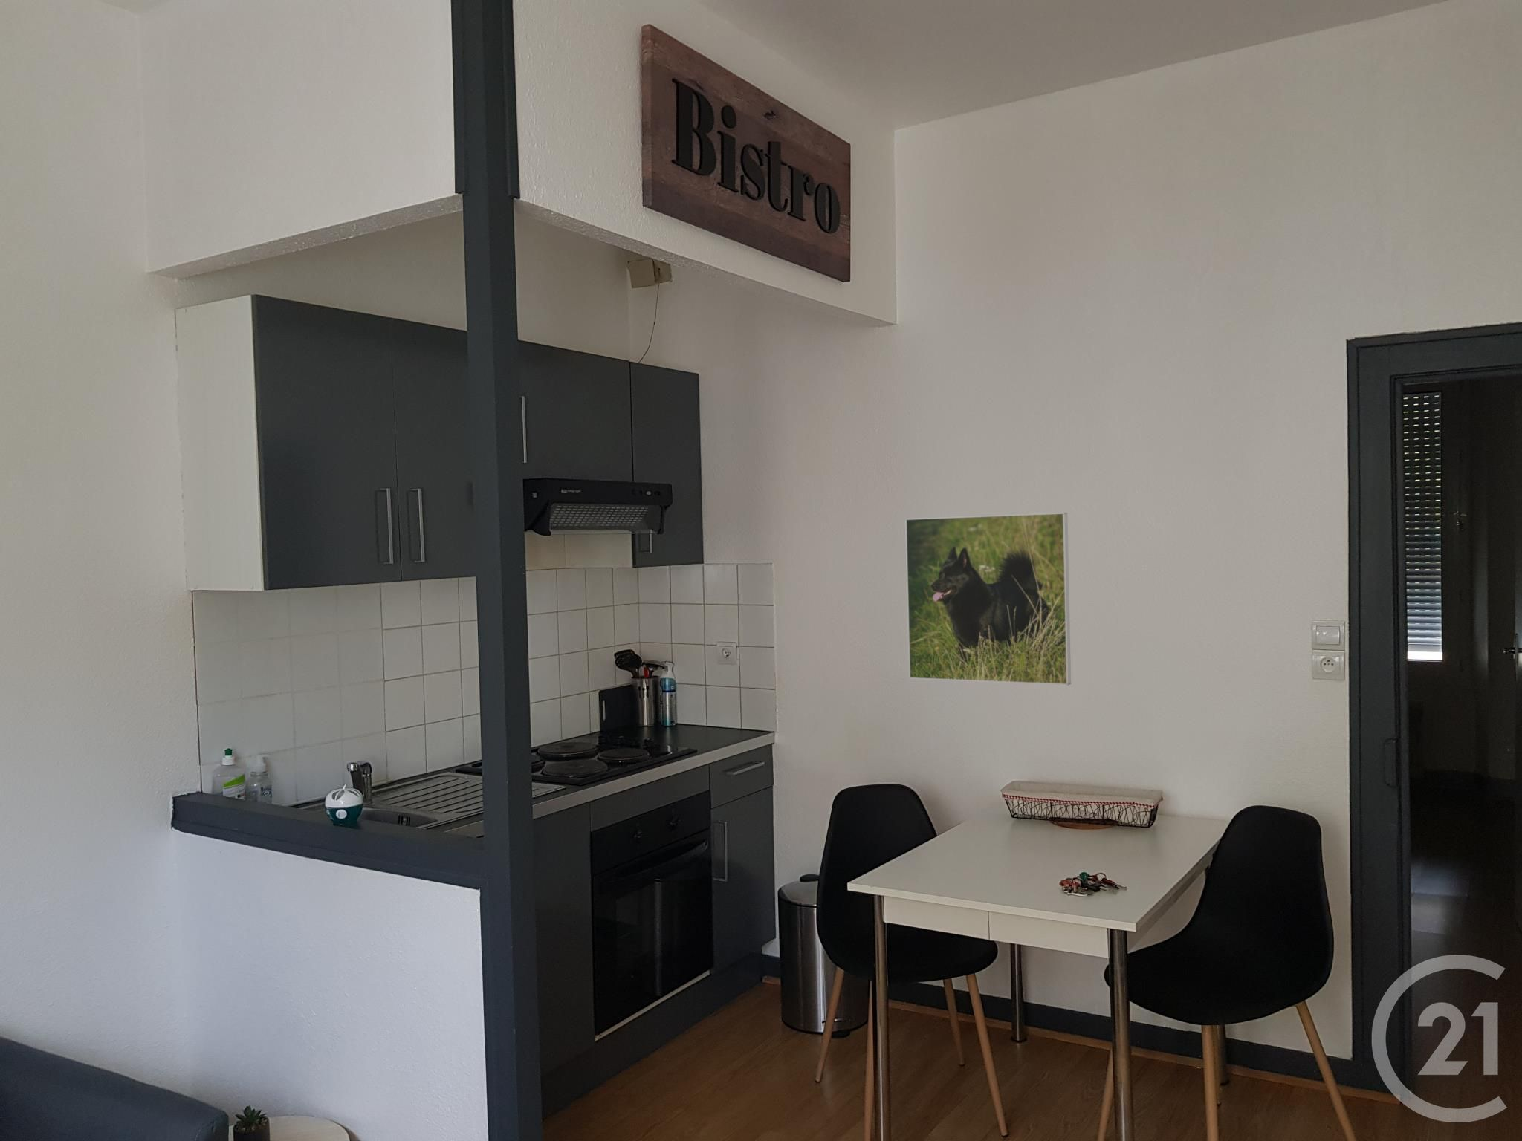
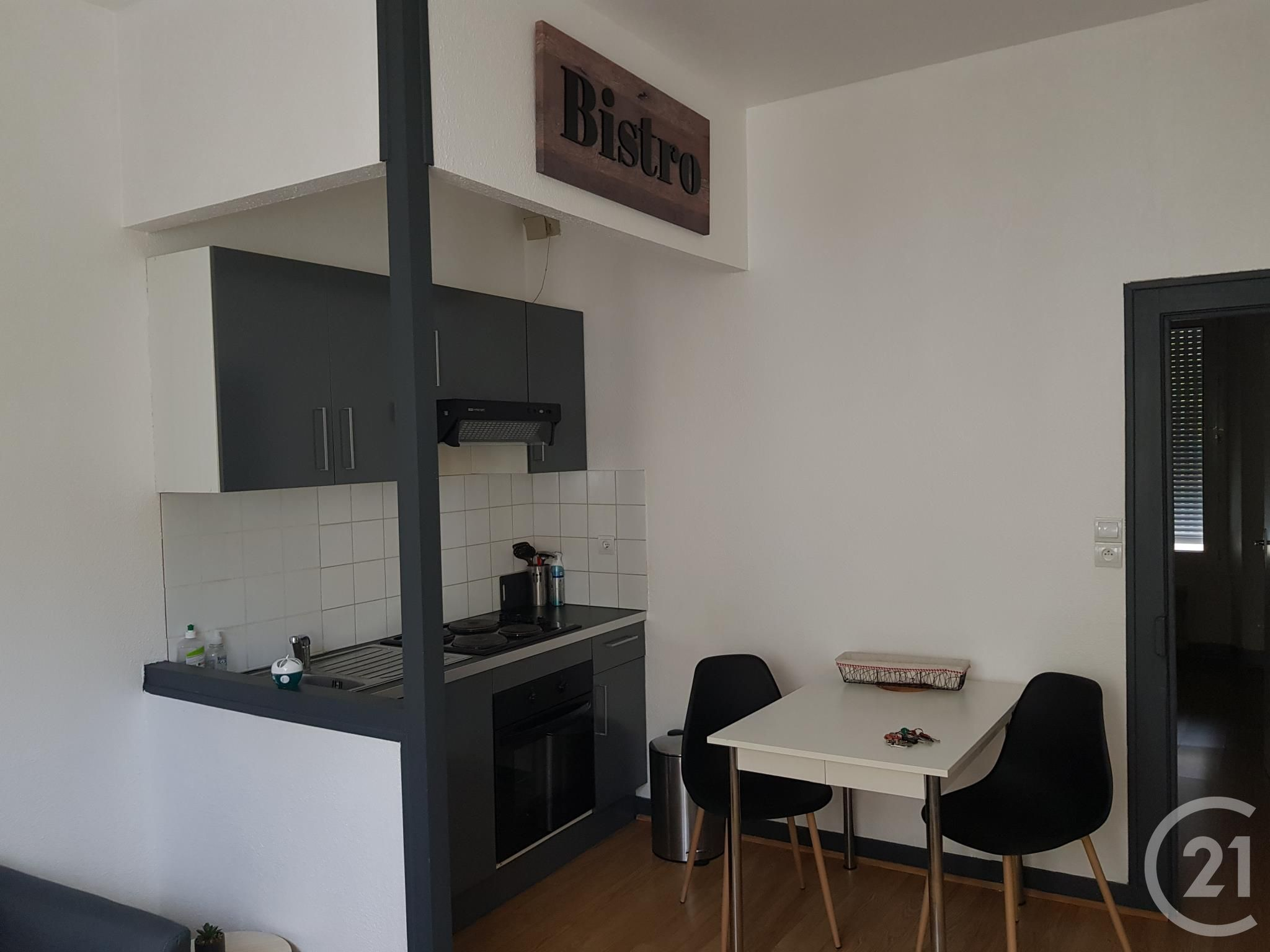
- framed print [905,512,1071,687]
